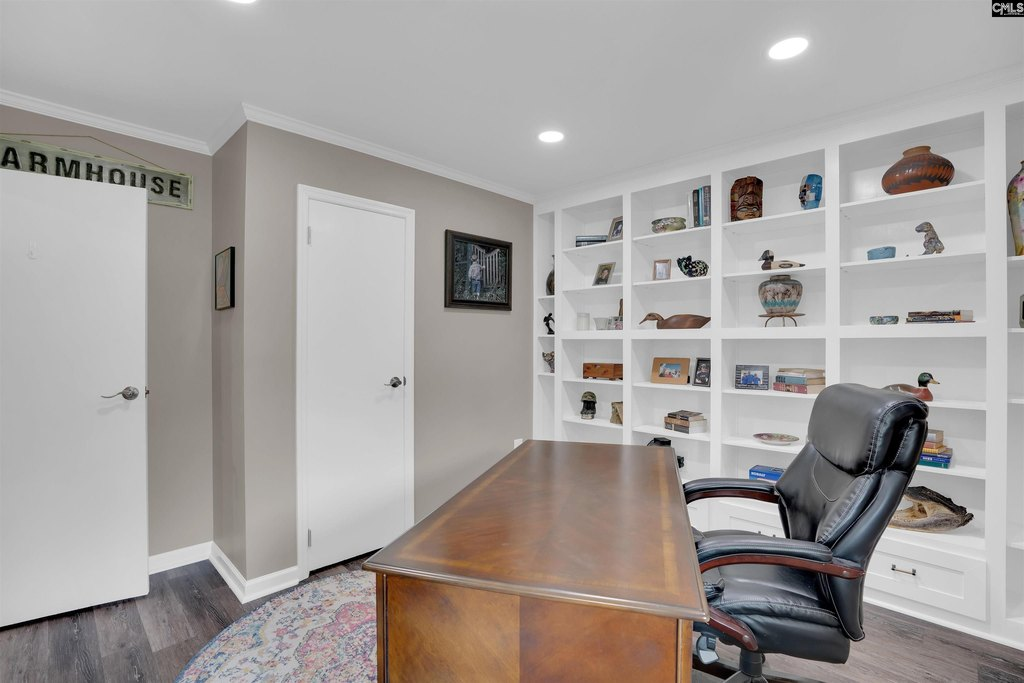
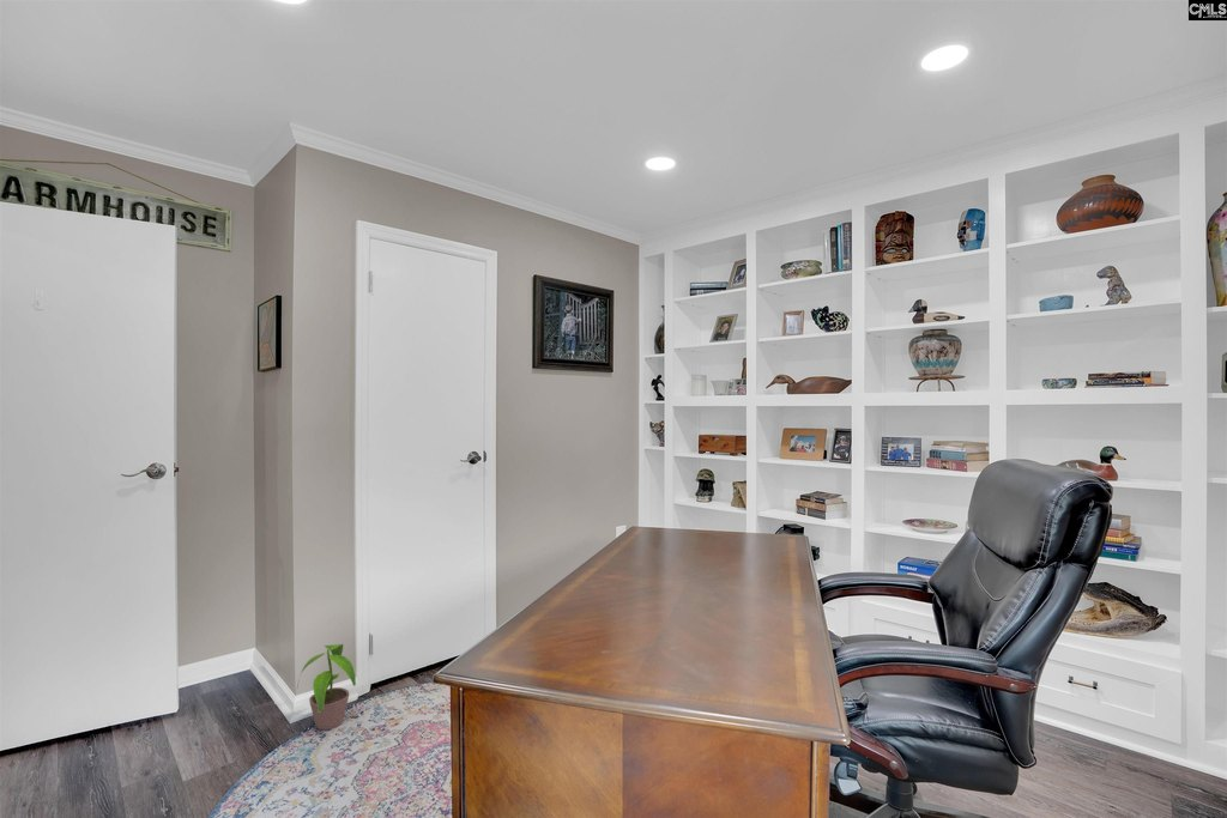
+ potted plant [295,643,357,731]
